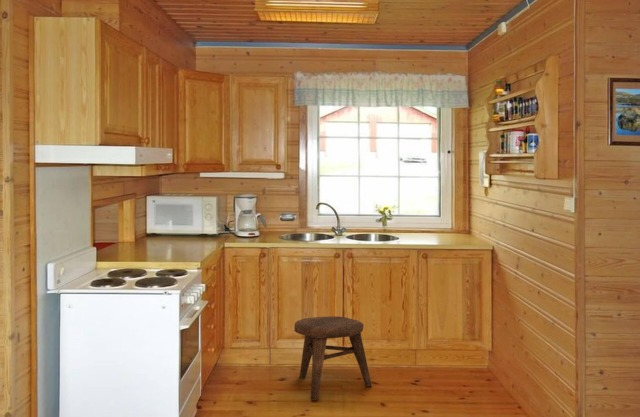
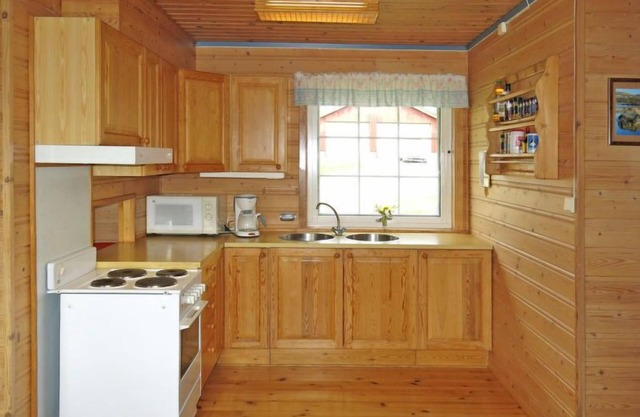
- stool [294,315,373,401]
